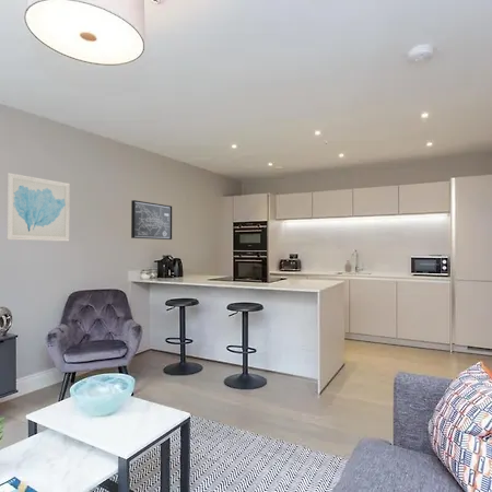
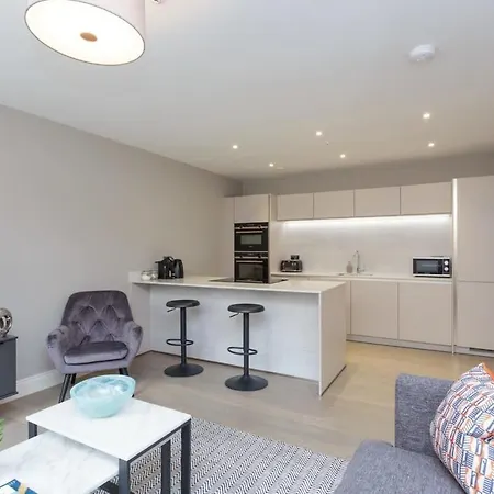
- wall art [130,199,173,241]
- wall art [5,172,71,243]
